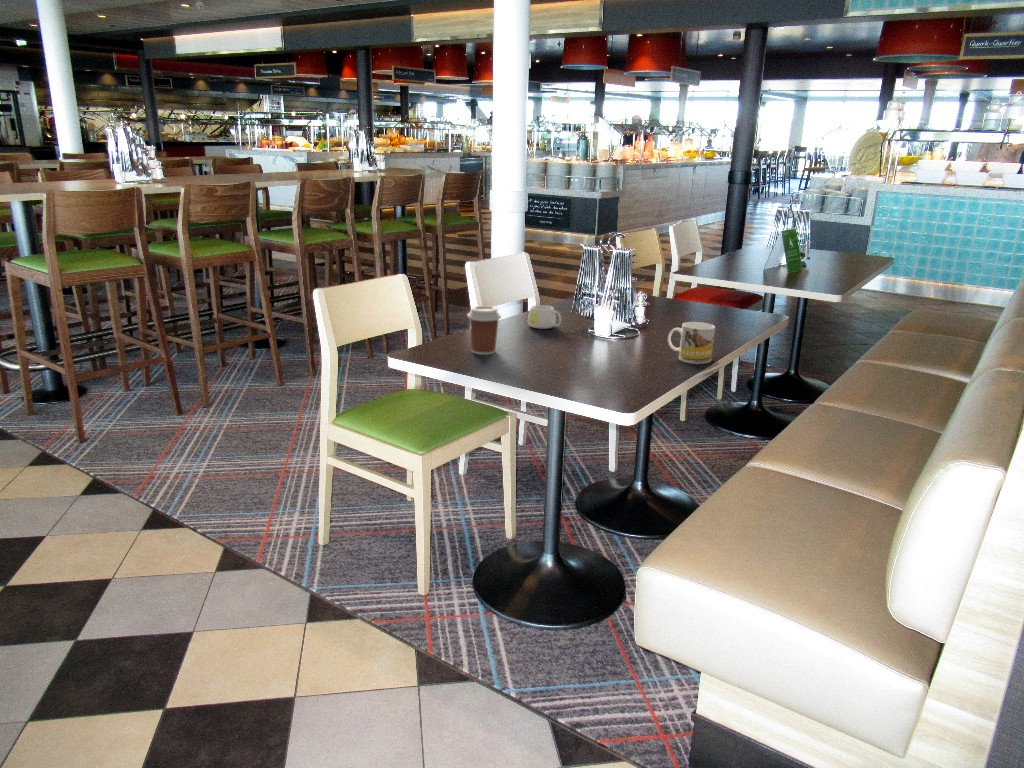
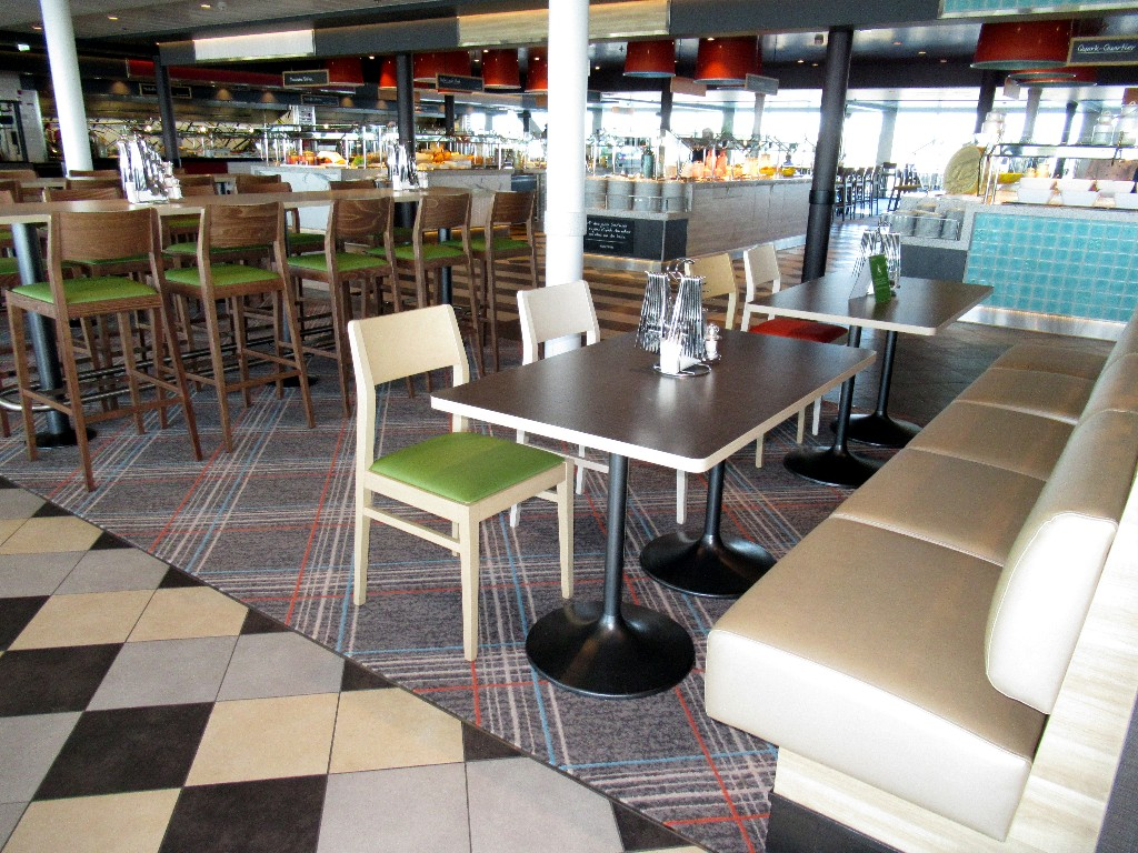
- mug [667,321,716,365]
- coffee cup [466,305,502,356]
- mug [527,304,562,330]
